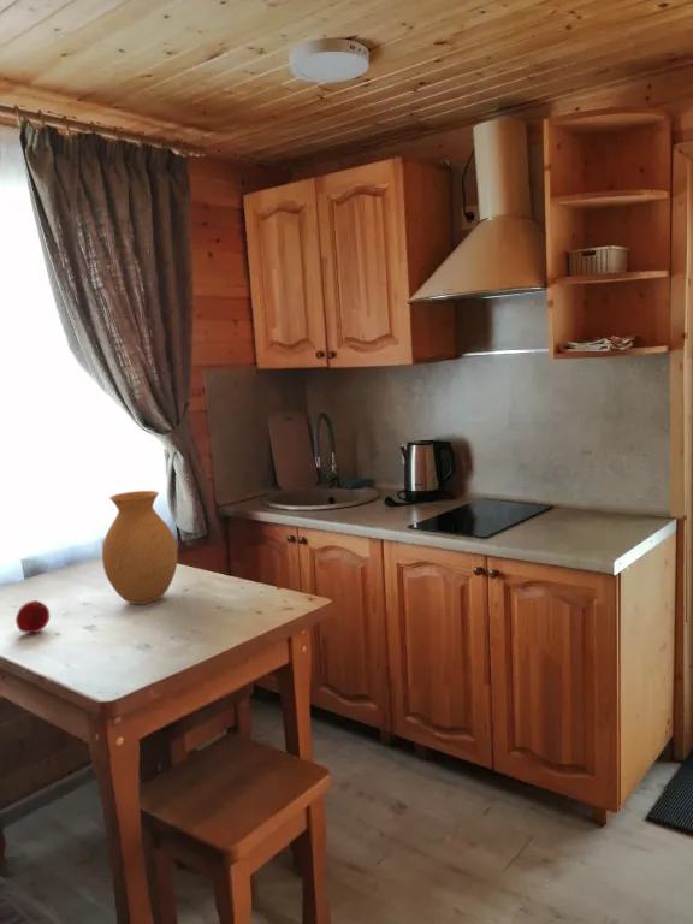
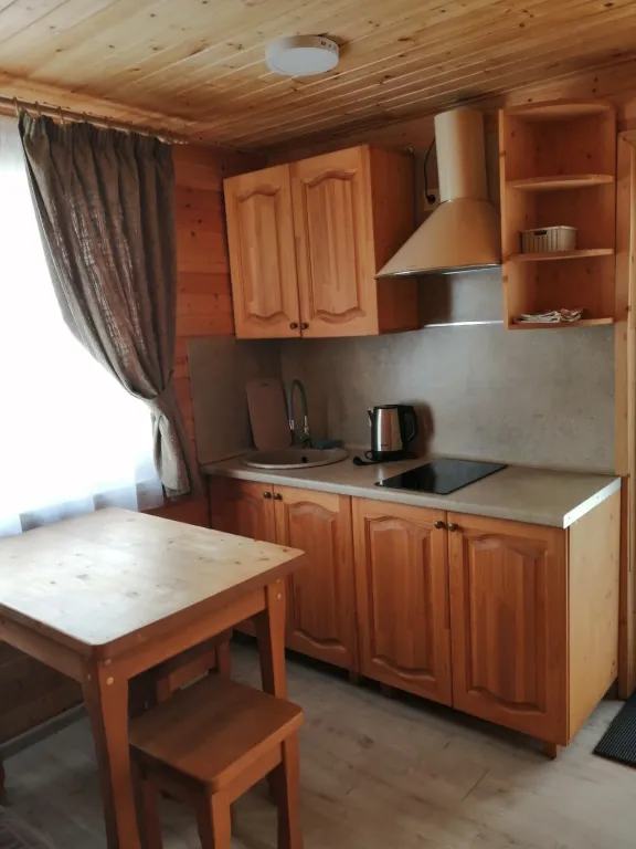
- vase [101,490,179,605]
- peach [14,599,51,634]
